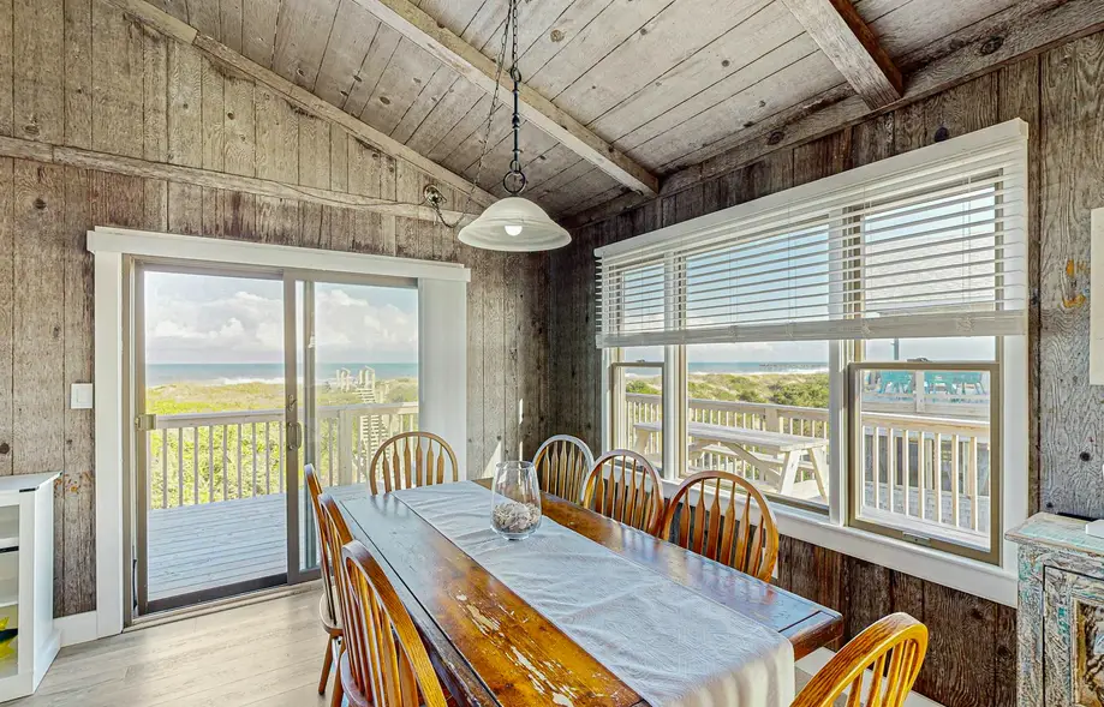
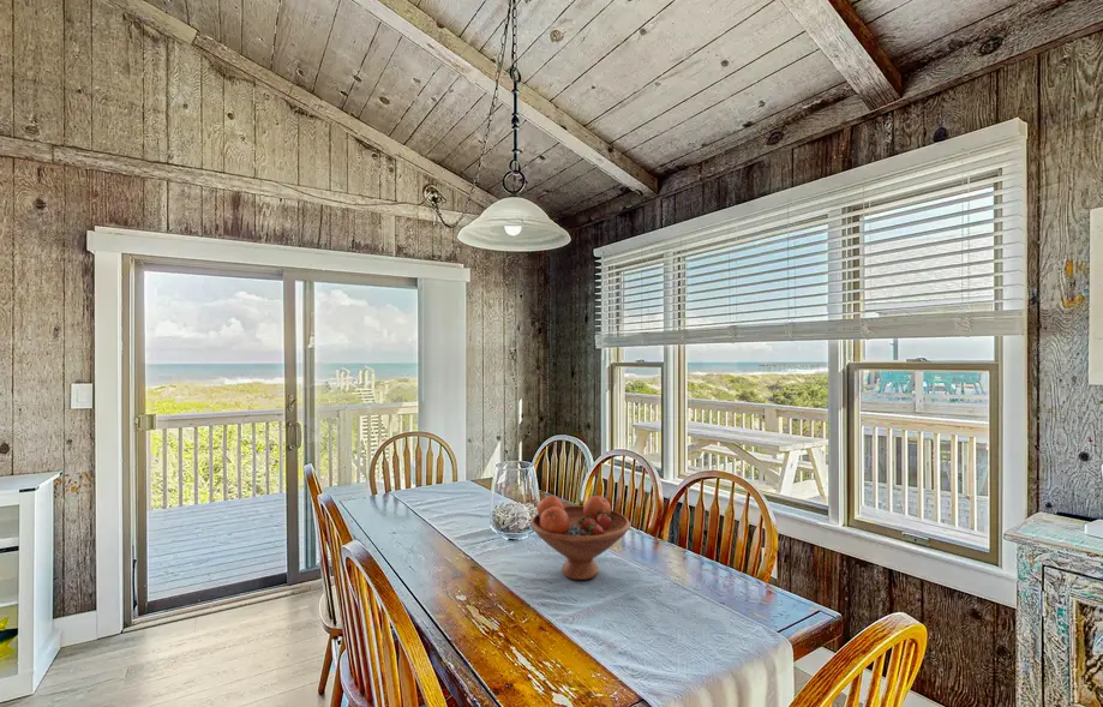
+ fruit bowl [529,495,631,581]
